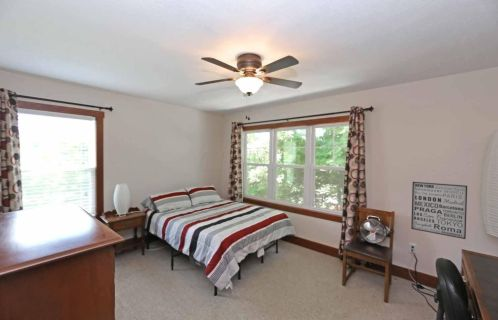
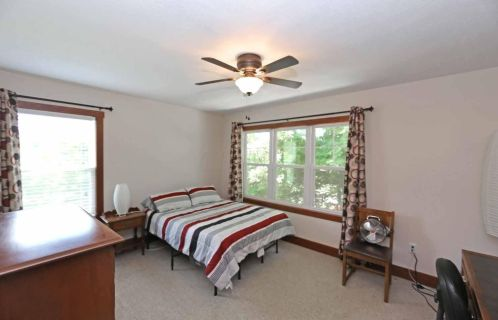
- wall art [410,181,468,240]
